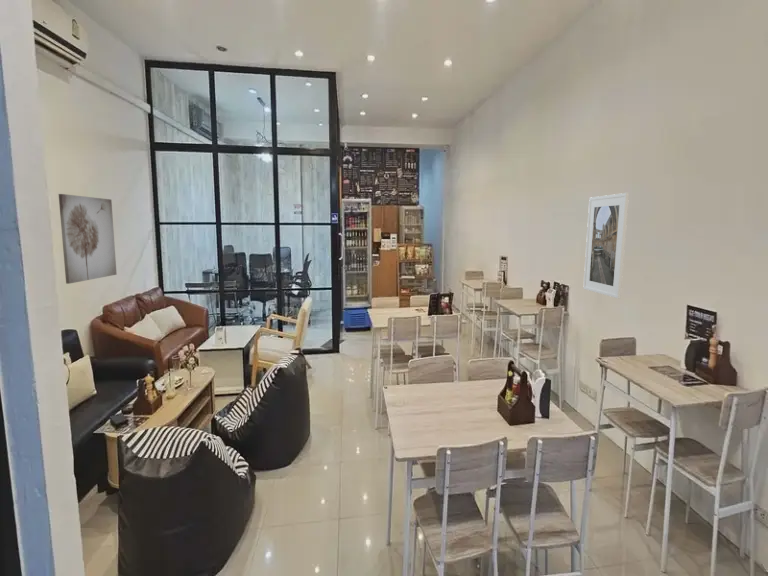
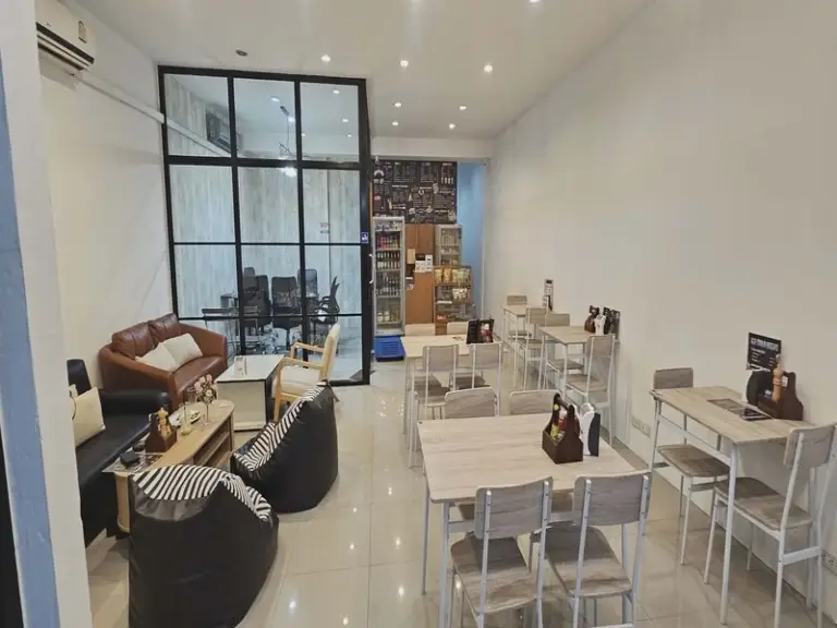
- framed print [582,192,630,299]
- wall art [58,193,118,285]
